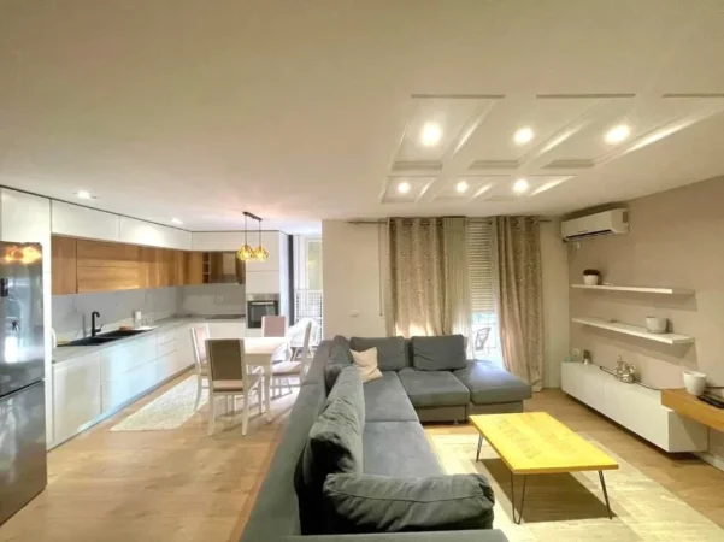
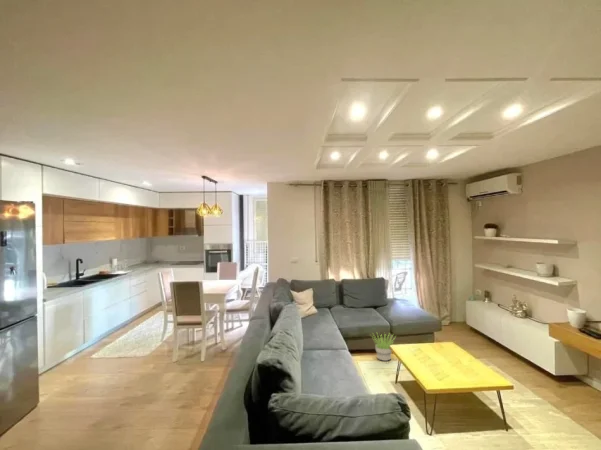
+ potted plant [370,333,396,362]
